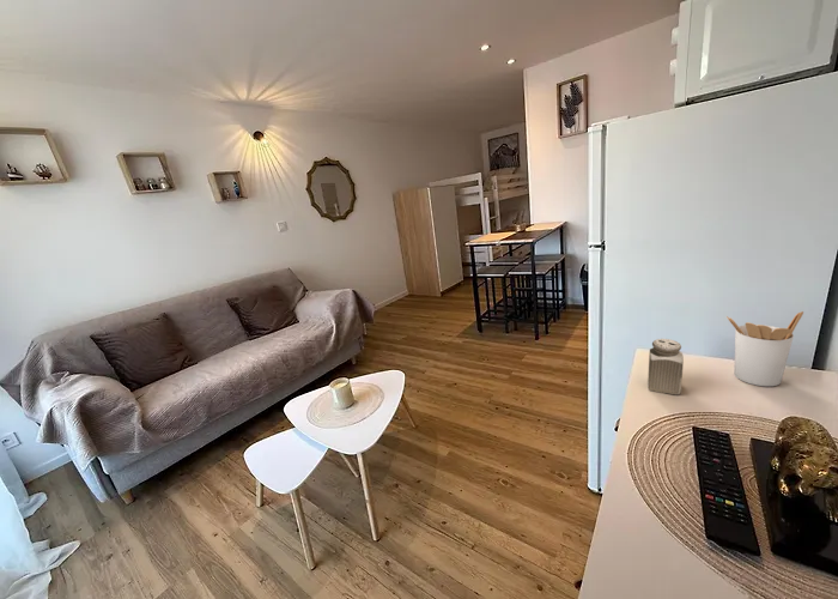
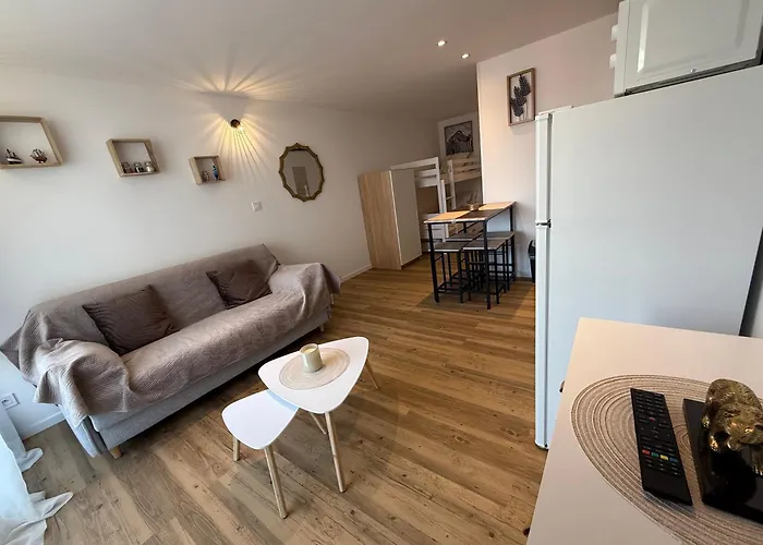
- utensil holder [725,310,804,387]
- salt shaker [646,338,685,395]
